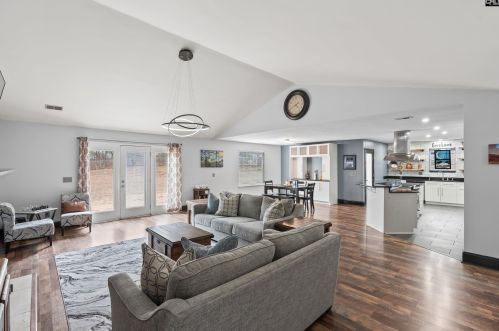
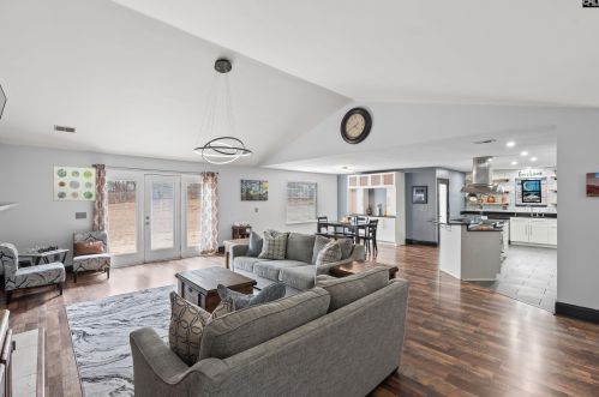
+ wall art [52,164,97,203]
